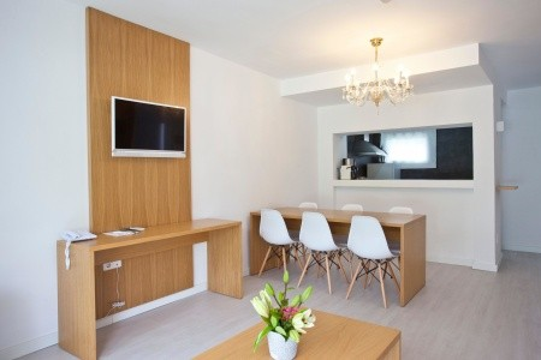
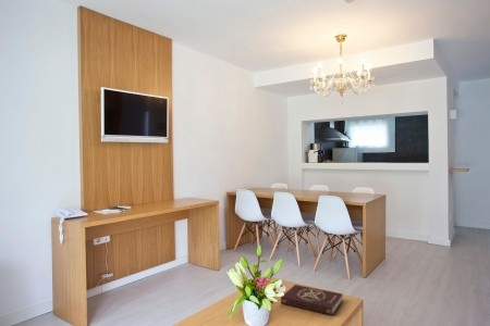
+ book [280,284,344,316]
